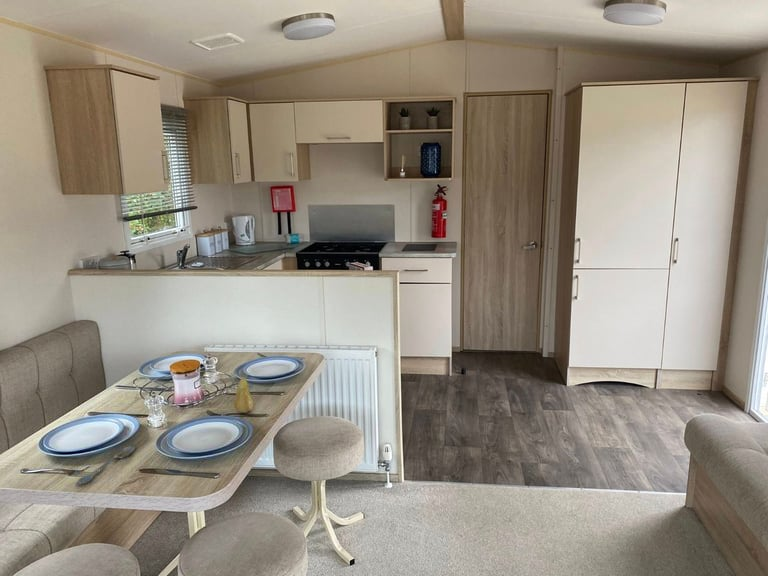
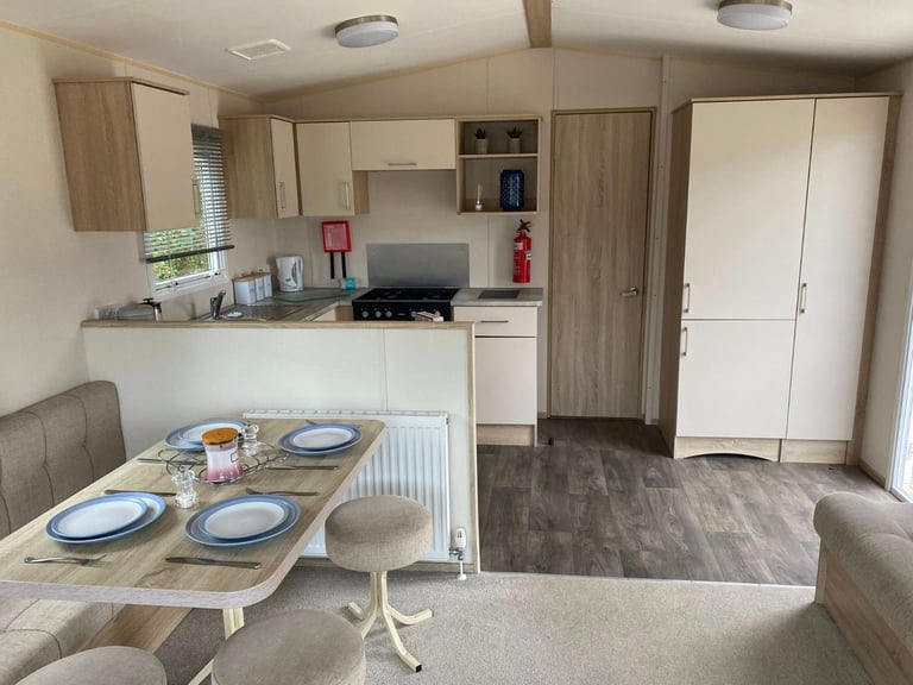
- fruit [233,375,255,414]
- spoon [74,444,137,487]
